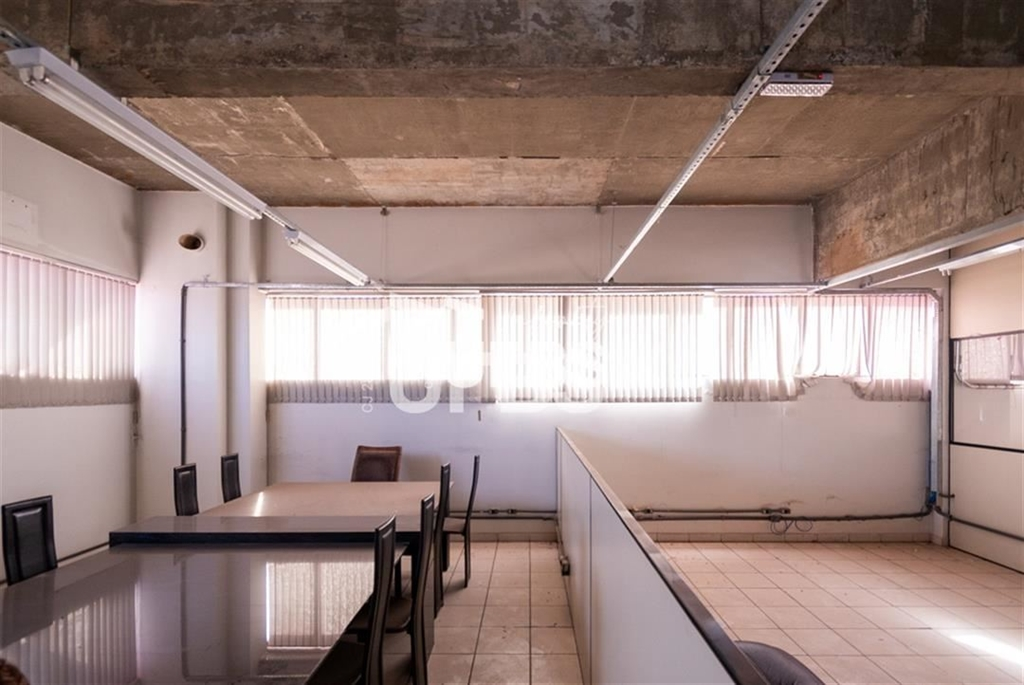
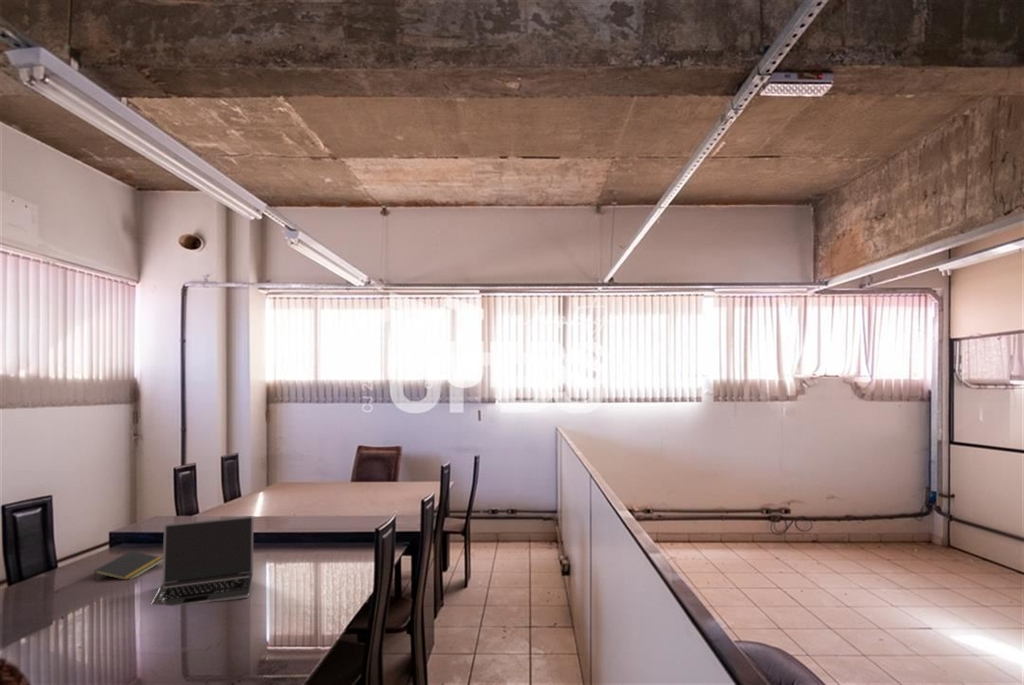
+ notepad [93,550,163,580]
+ laptop [151,515,254,607]
